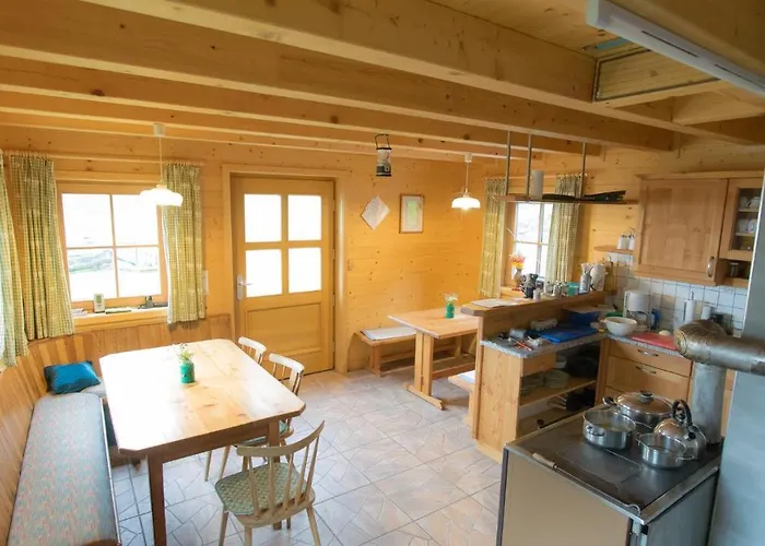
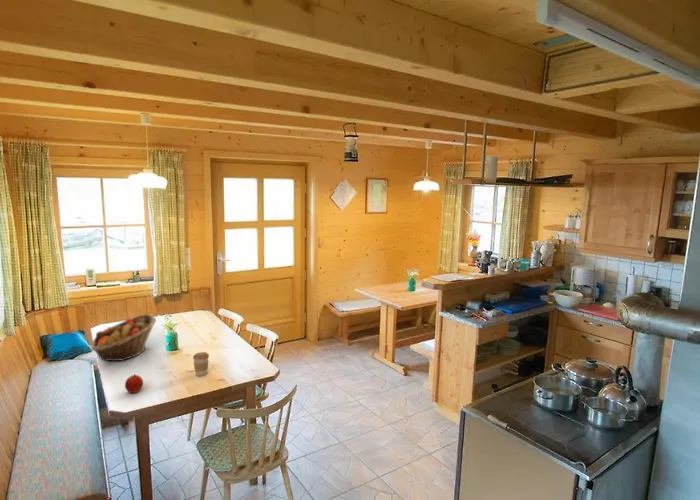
+ fruit basket [90,313,157,362]
+ coffee cup [192,351,210,377]
+ apple [124,373,144,394]
